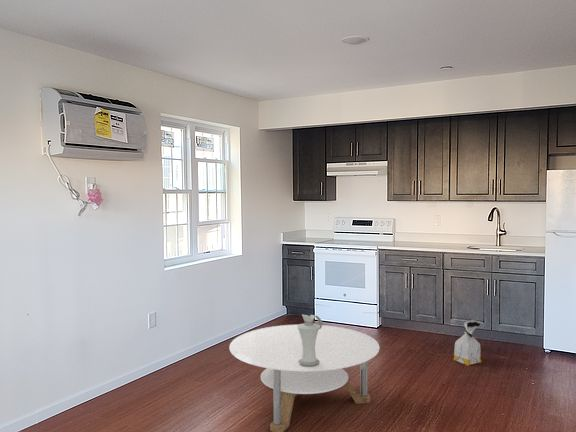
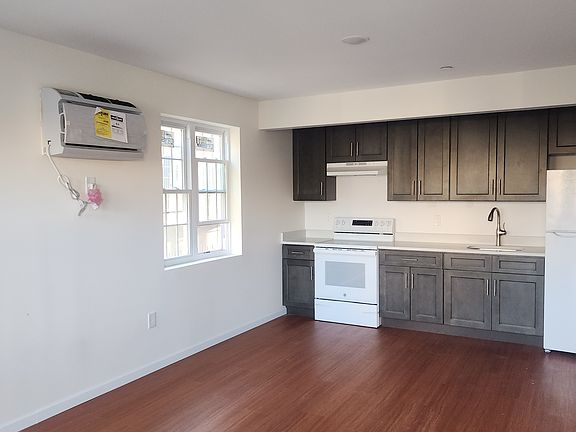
- pitcher [297,313,323,366]
- bag [453,319,482,367]
- round table [228,324,380,432]
